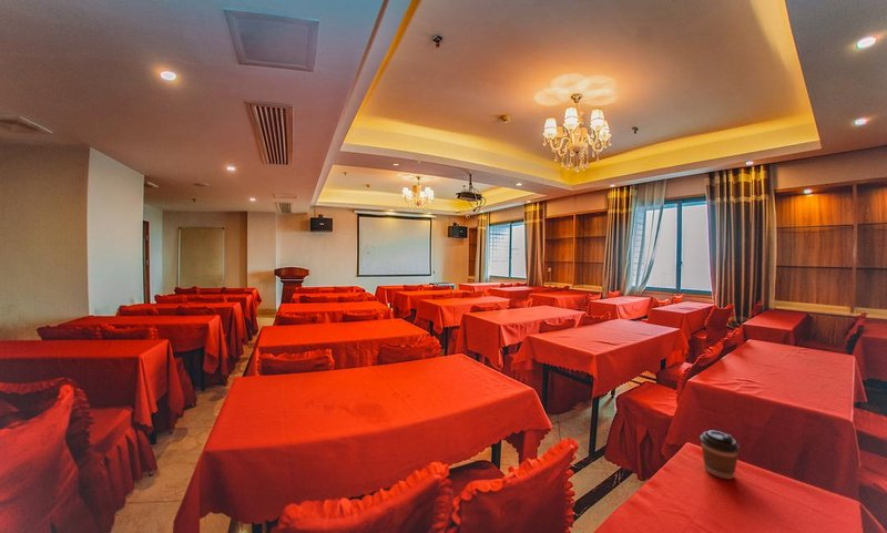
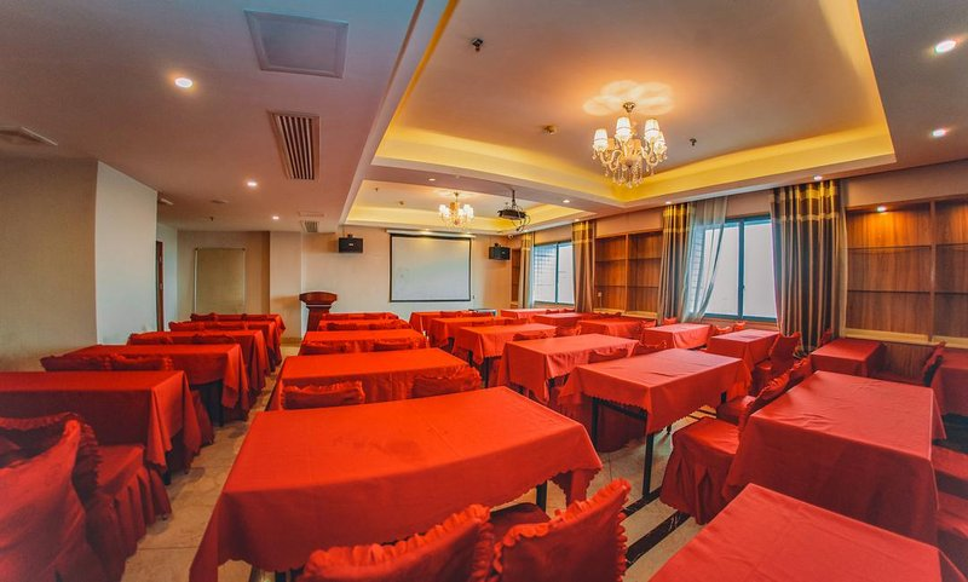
- coffee cup [699,430,741,480]
